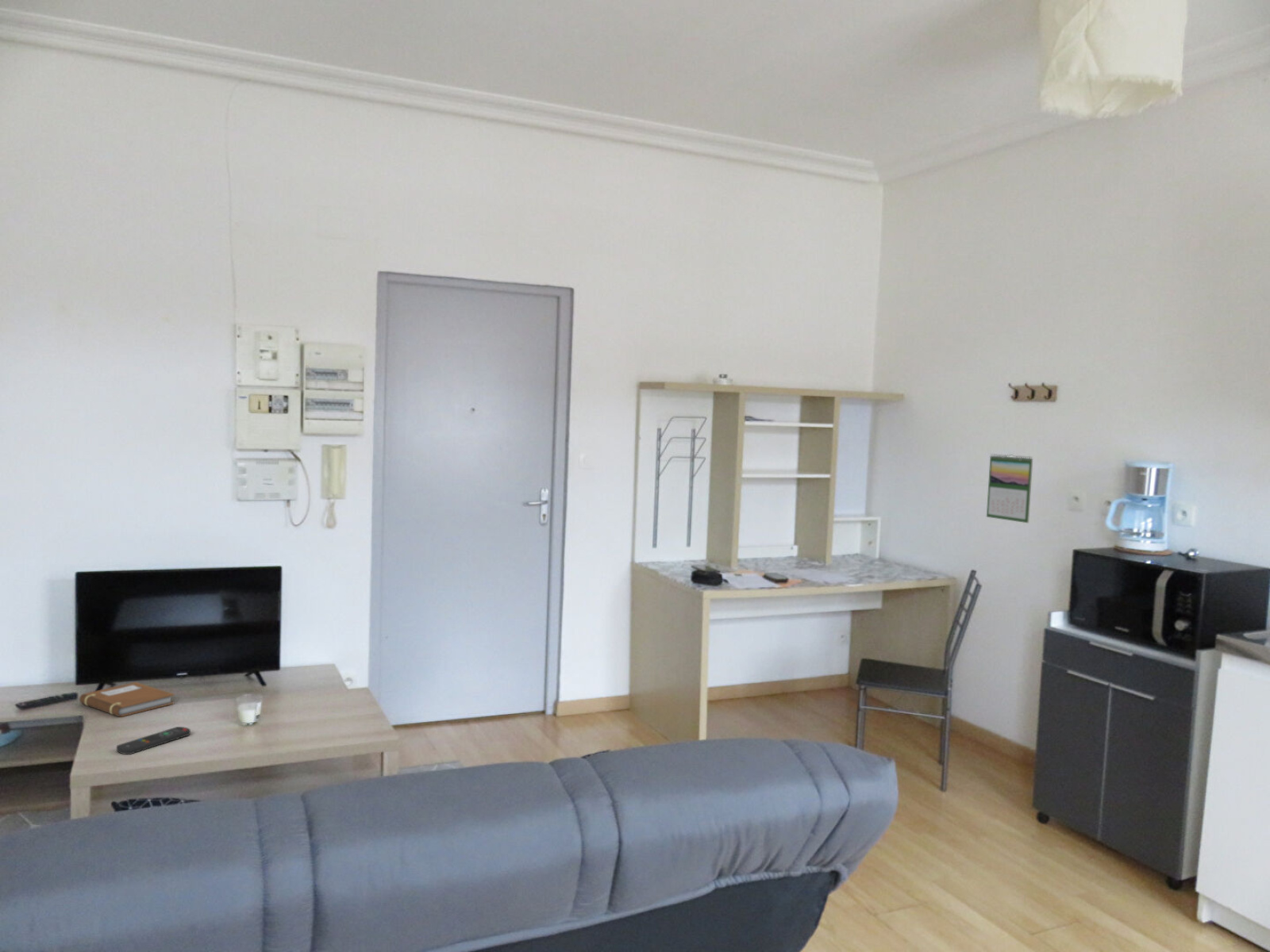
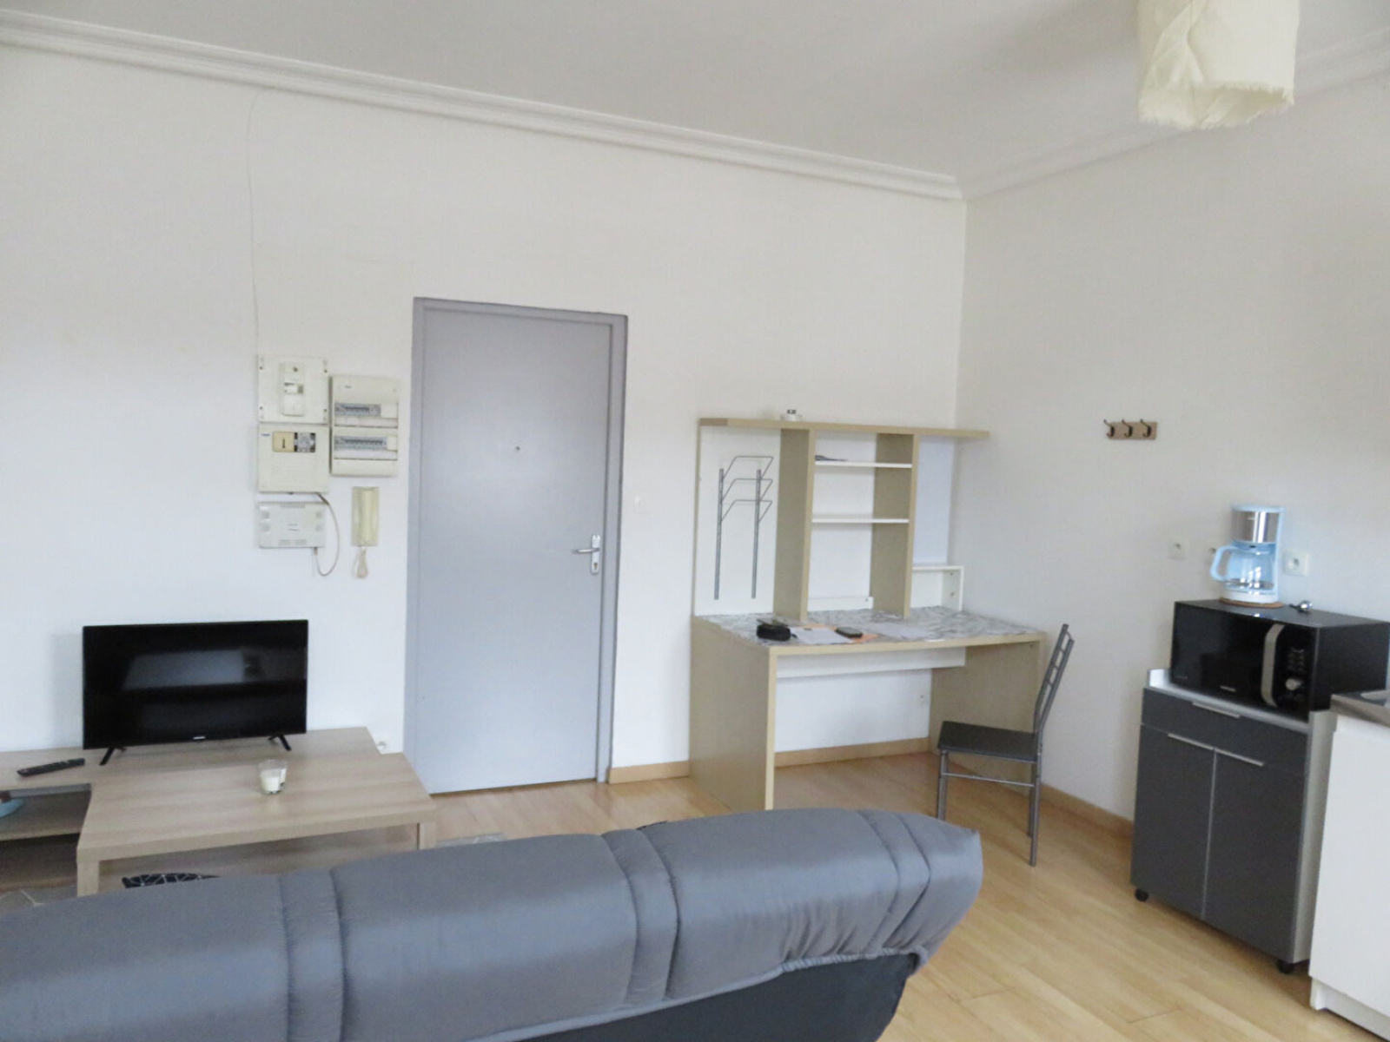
- notebook [79,681,175,717]
- remote control [116,726,191,755]
- calendar [986,453,1033,524]
